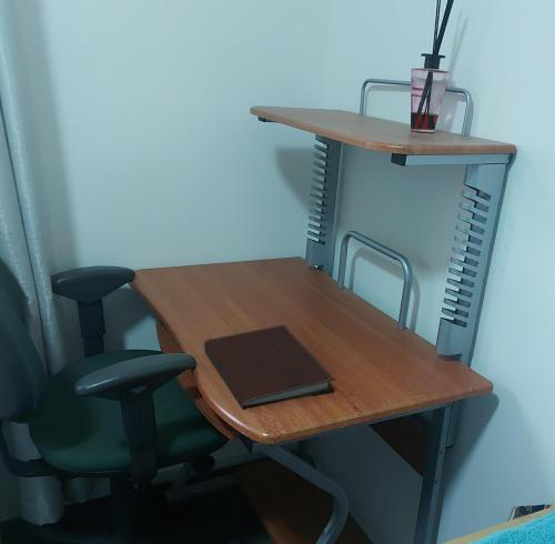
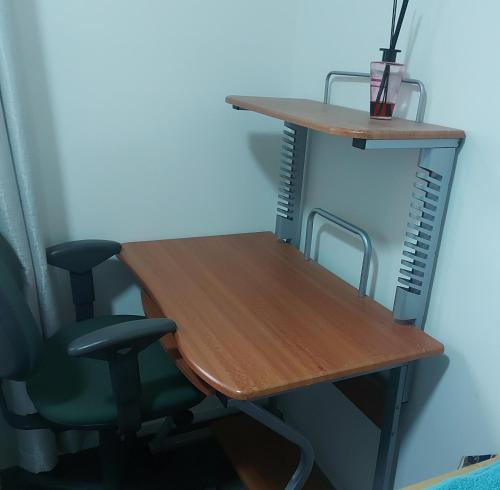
- notebook [203,324,336,411]
